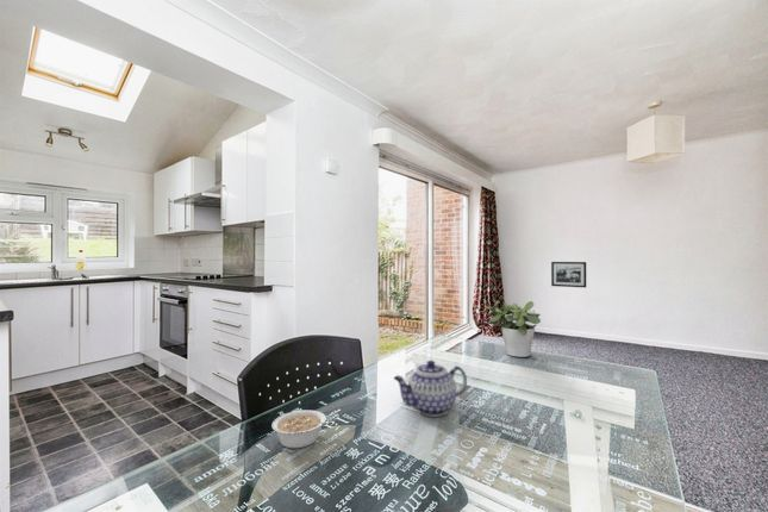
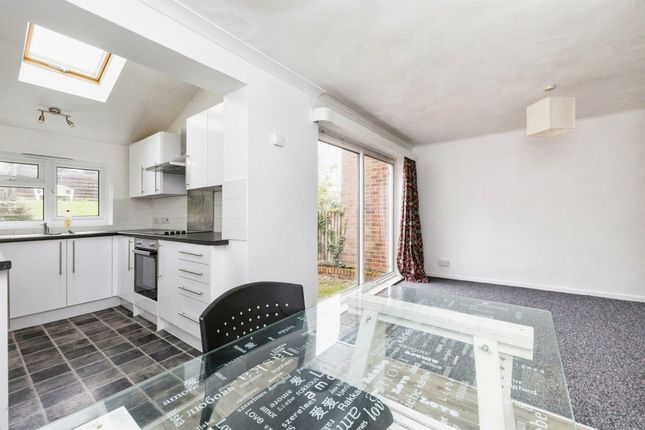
- potted plant [483,299,542,358]
- legume [270,408,335,449]
- picture frame [550,261,587,288]
- teapot [393,360,468,418]
